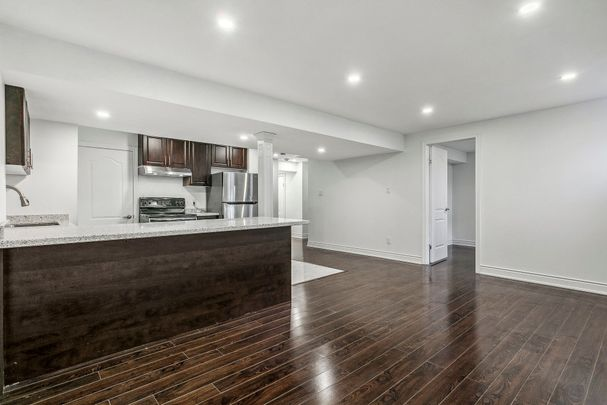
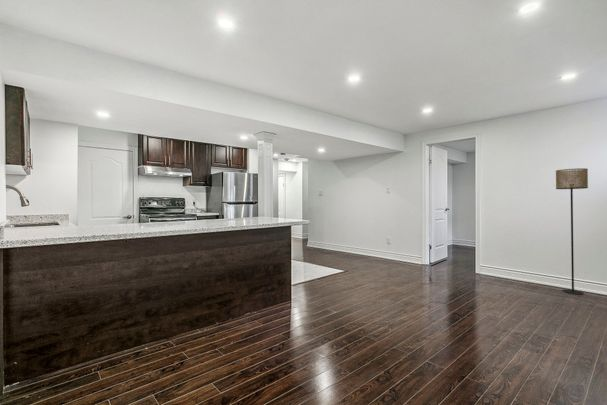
+ floor lamp [555,167,589,296]
